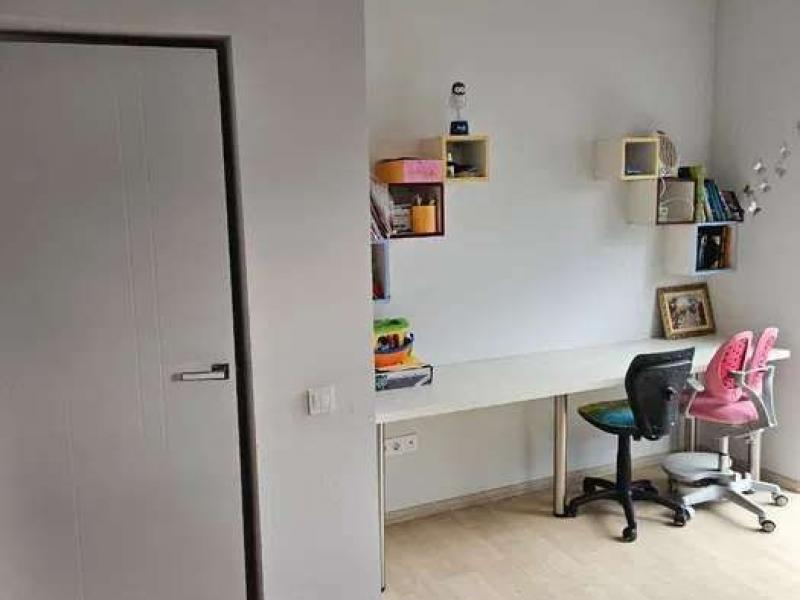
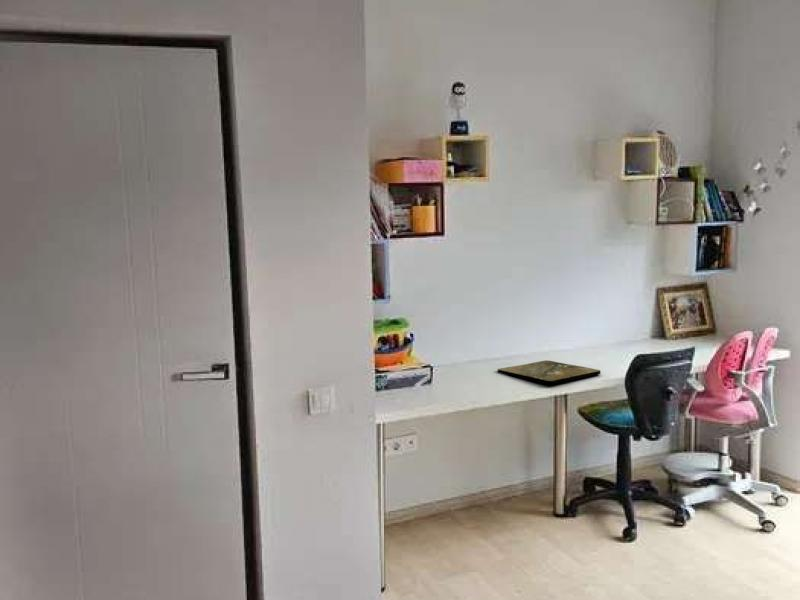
+ aerial map [497,359,601,385]
